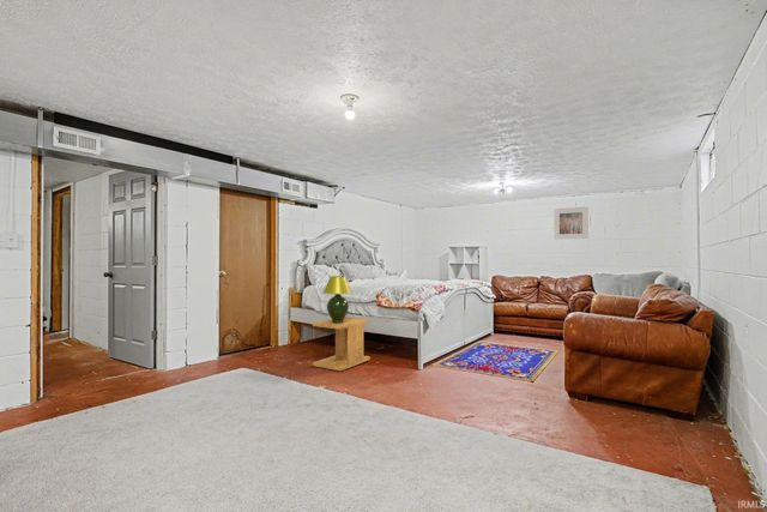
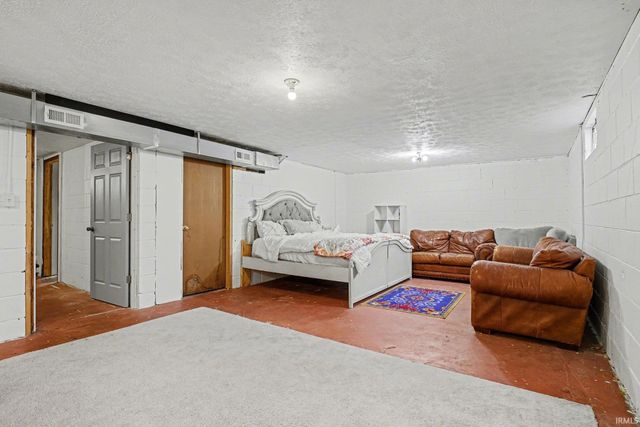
- table lamp [322,275,354,324]
- side table [312,317,372,372]
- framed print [552,206,590,240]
